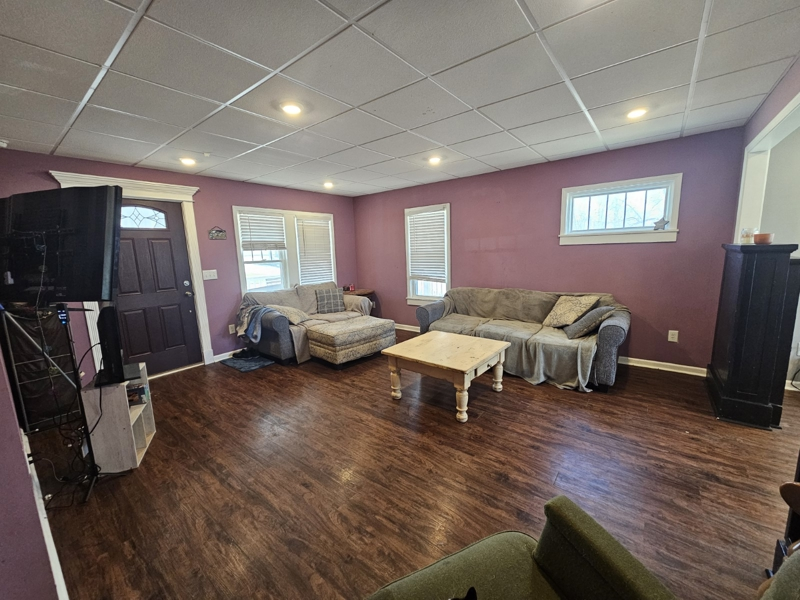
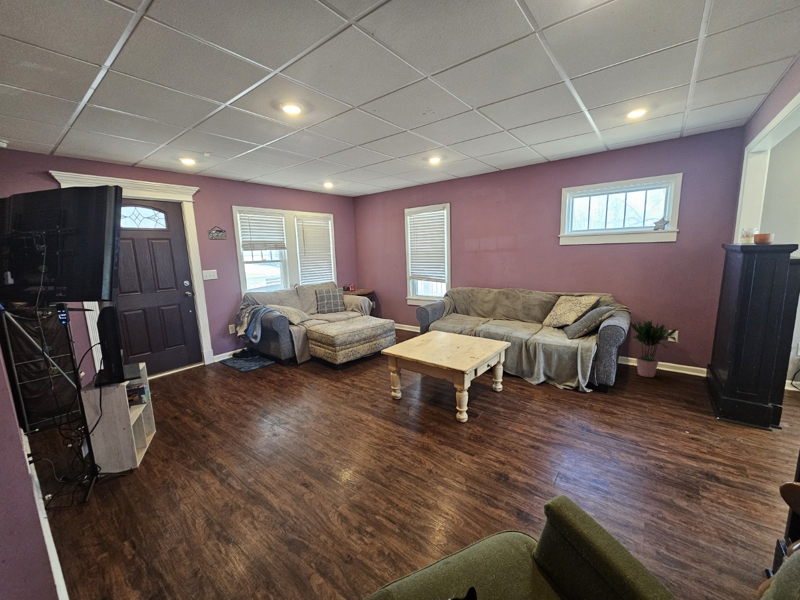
+ potted plant [629,318,679,378]
